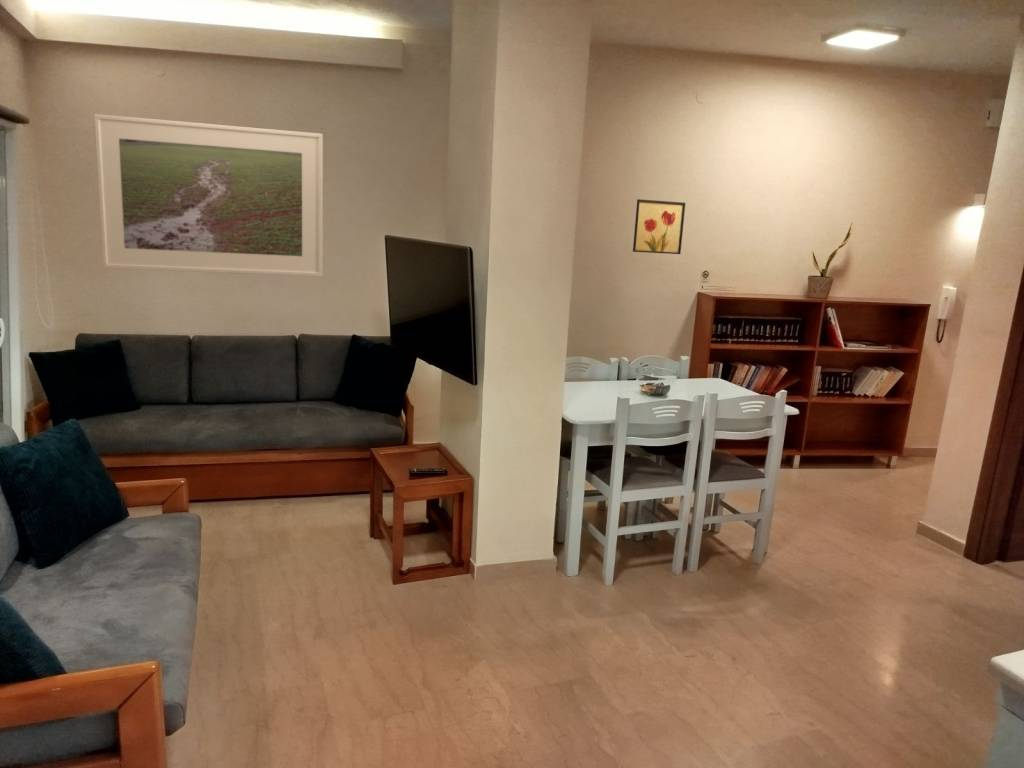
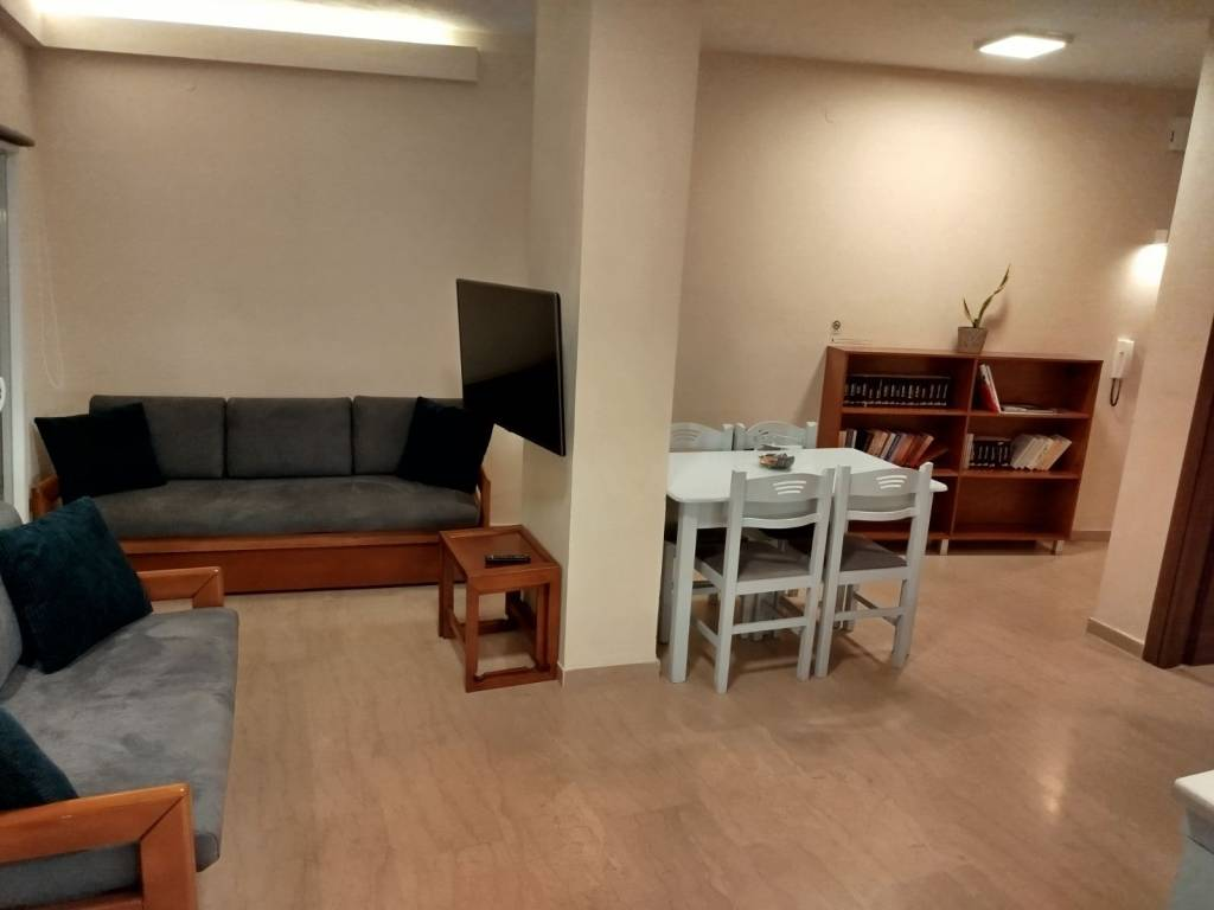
- wall art [632,198,686,255]
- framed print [93,113,324,278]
